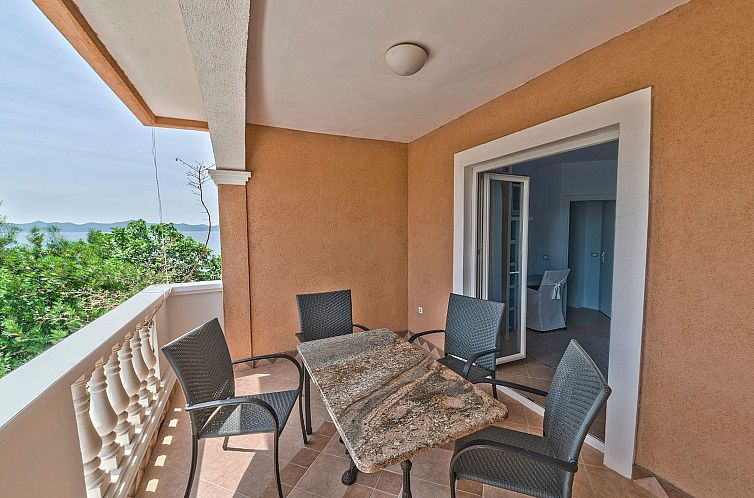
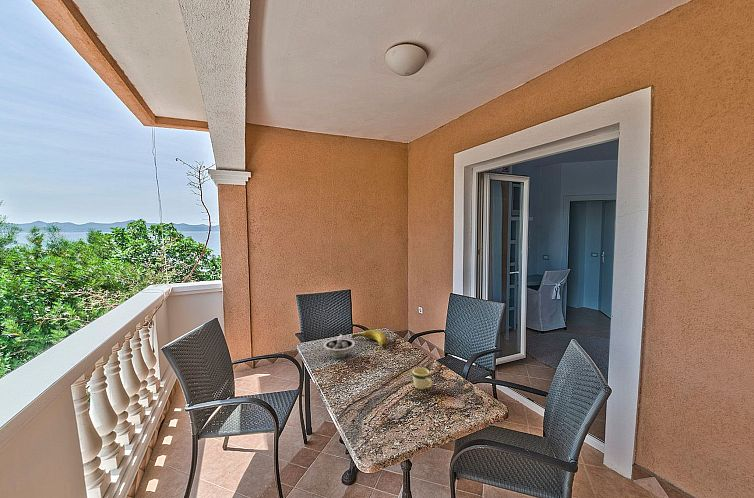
+ banana [351,329,388,348]
+ bowl [314,334,356,359]
+ mug [412,367,434,390]
